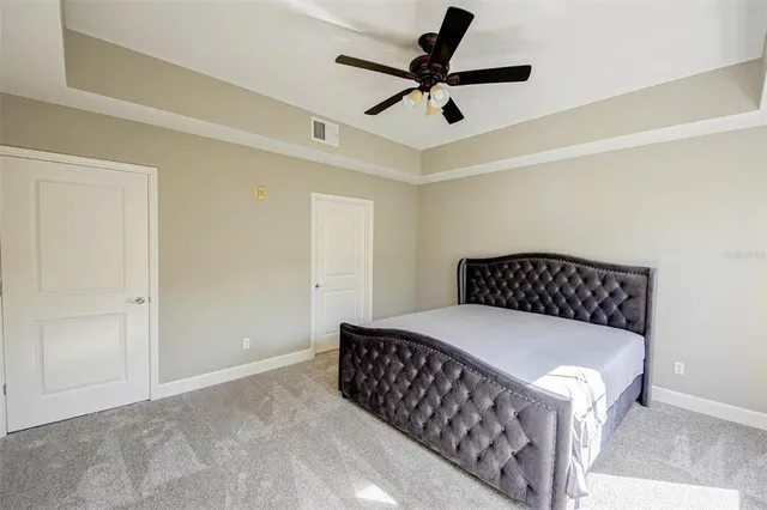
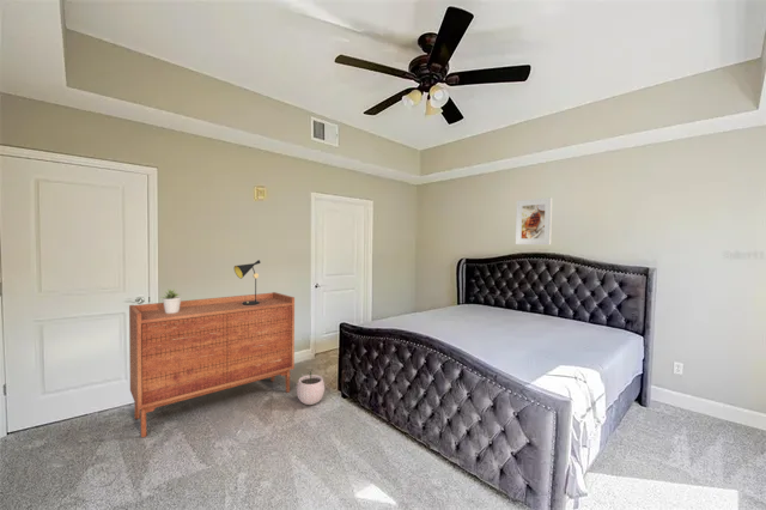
+ potted plant [160,287,183,314]
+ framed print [515,196,553,245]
+ sideboard [128,291,296,438]
+ plant pot [296,369,326,406]
+ table lamp [233,259,267,305]
